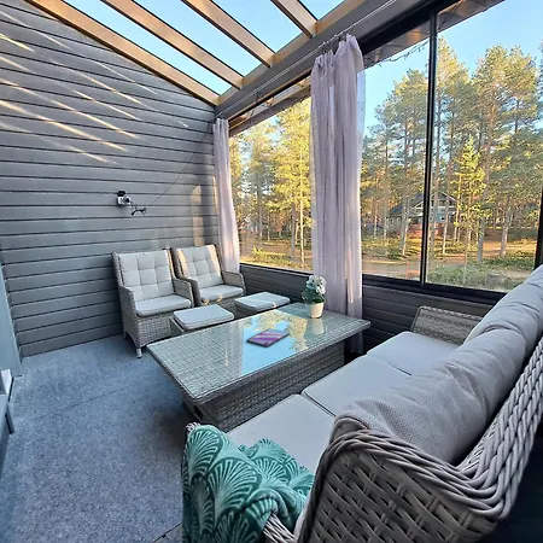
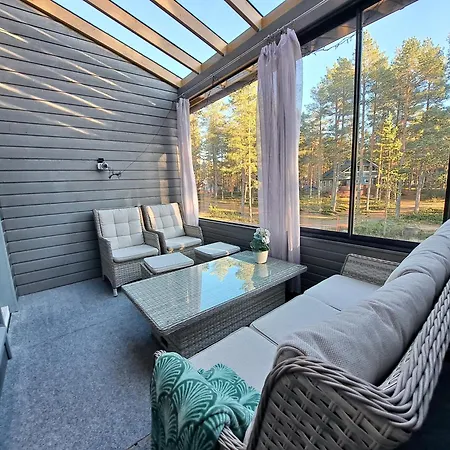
- video game case [245,327,291,348]
